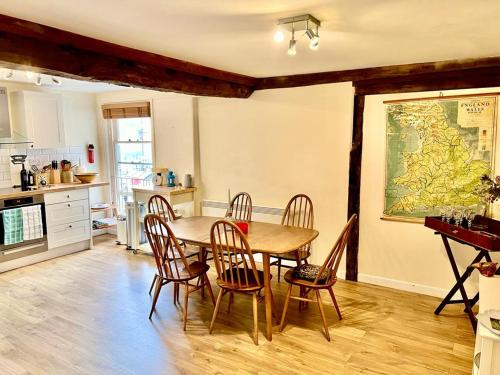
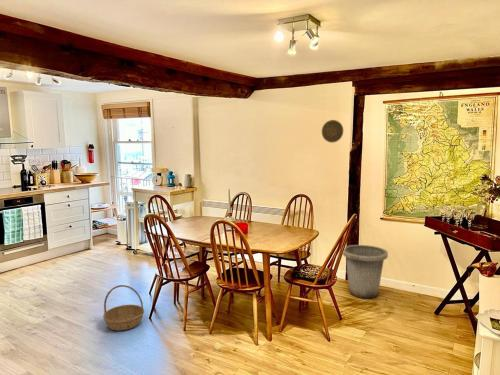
+ basket [102,284,145,331]
+ decorative plate [321,119,344,144]
+ trash can [342,244,389,299]
